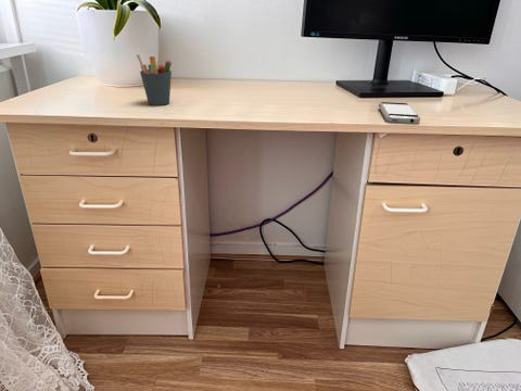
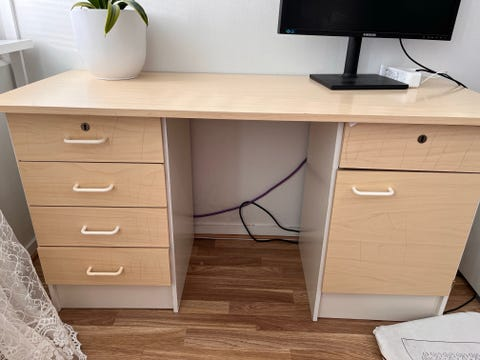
- pen holder [136,53,173,106]
- smartphone [378,101,421,125]
